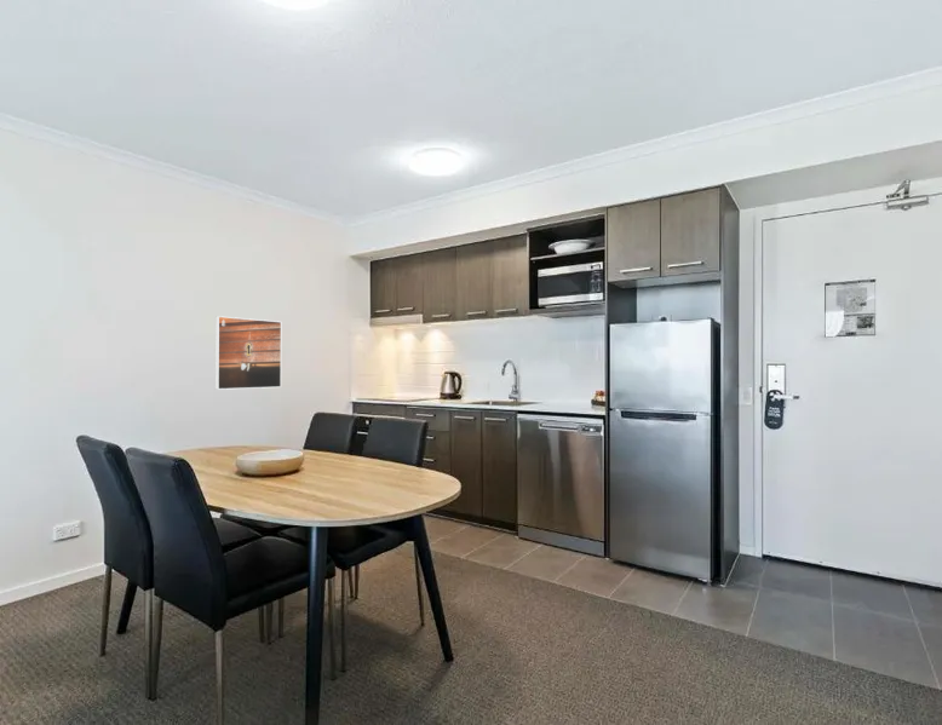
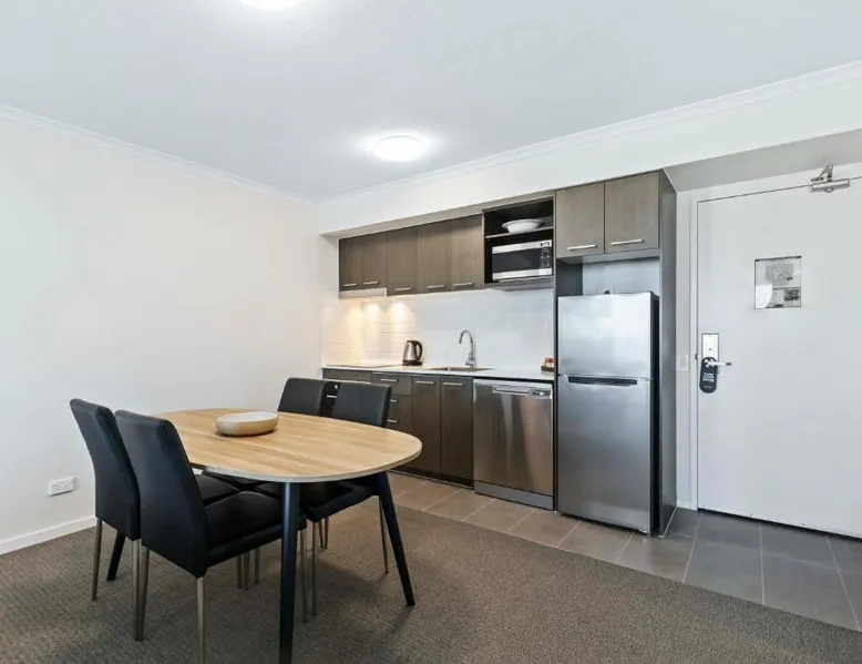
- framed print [214,315,282,391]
